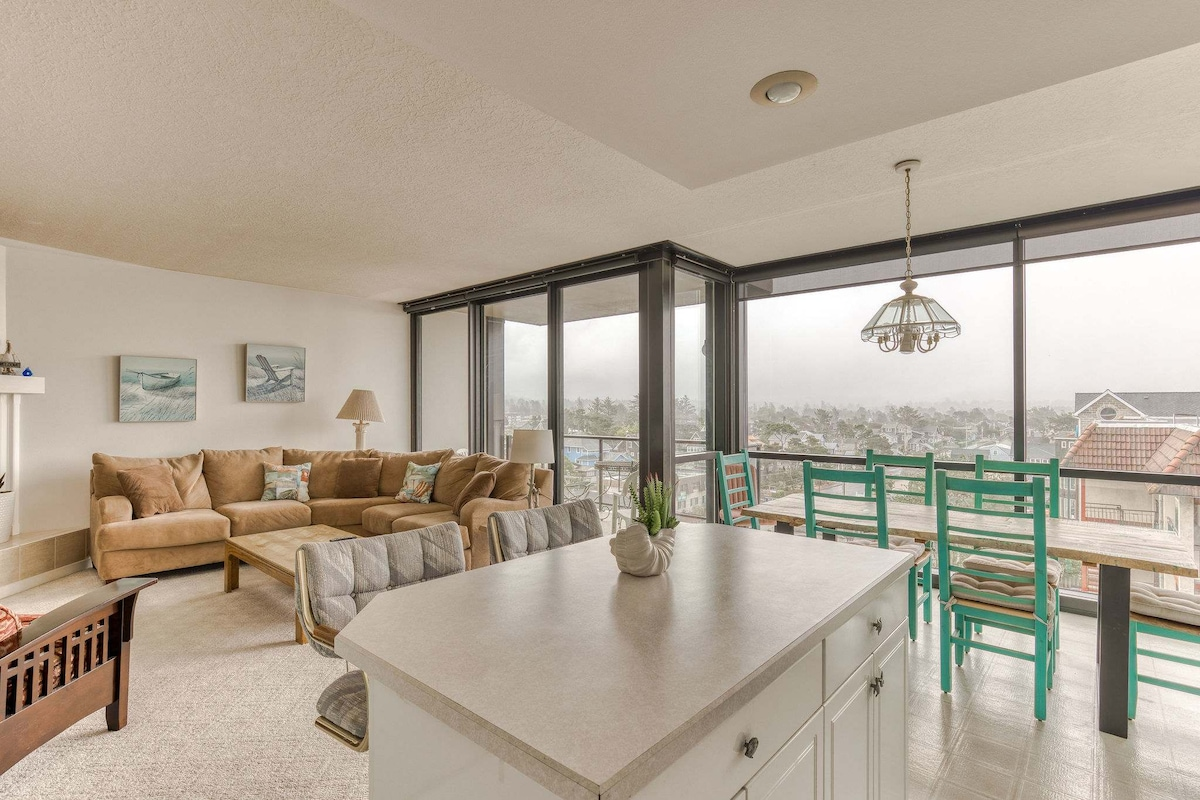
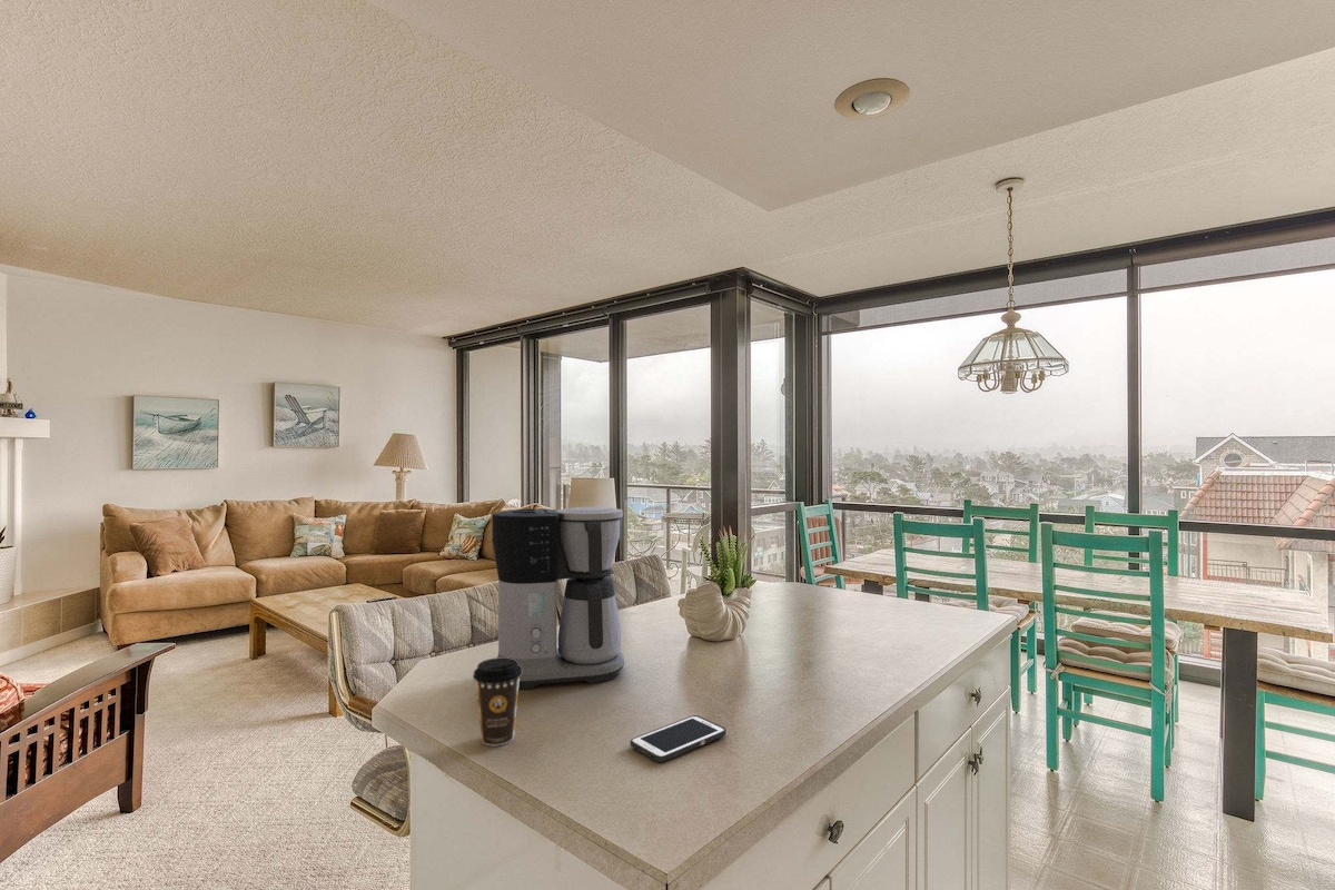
+ coffee cup [472,656,523,746]
+ coffee maker [491,506,625,690]
+ cell phone [630,714,728,763]
